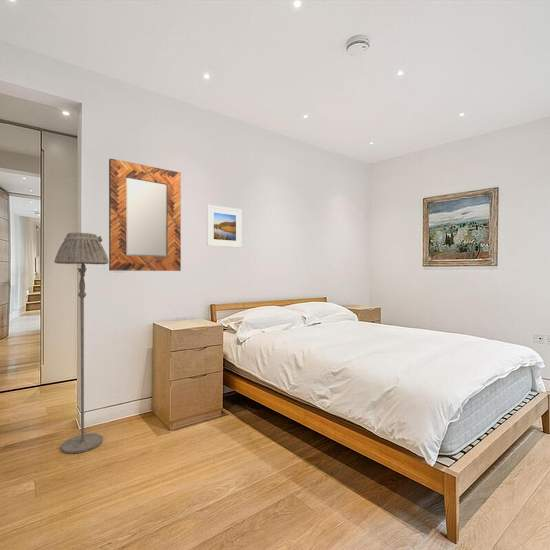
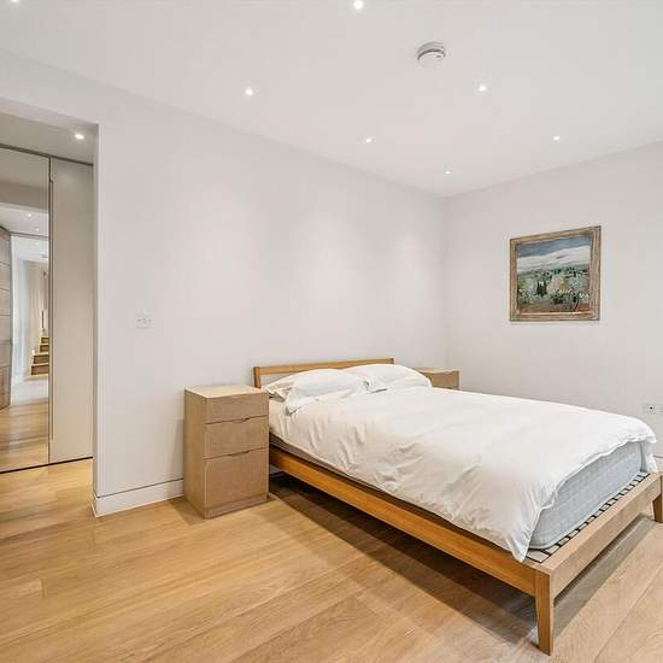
- floor lamp [53,232,109,455]
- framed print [206,204,243,249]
- home mirror [108,158,182,272]
